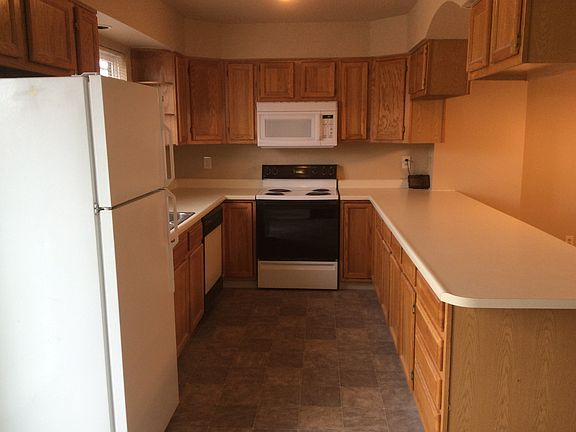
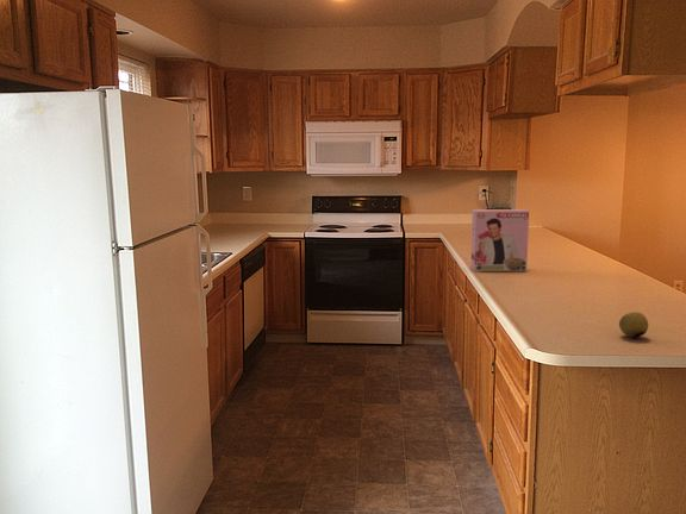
+ cereal box [470,208,530,272]
+ fruit [618,311,649,339]
